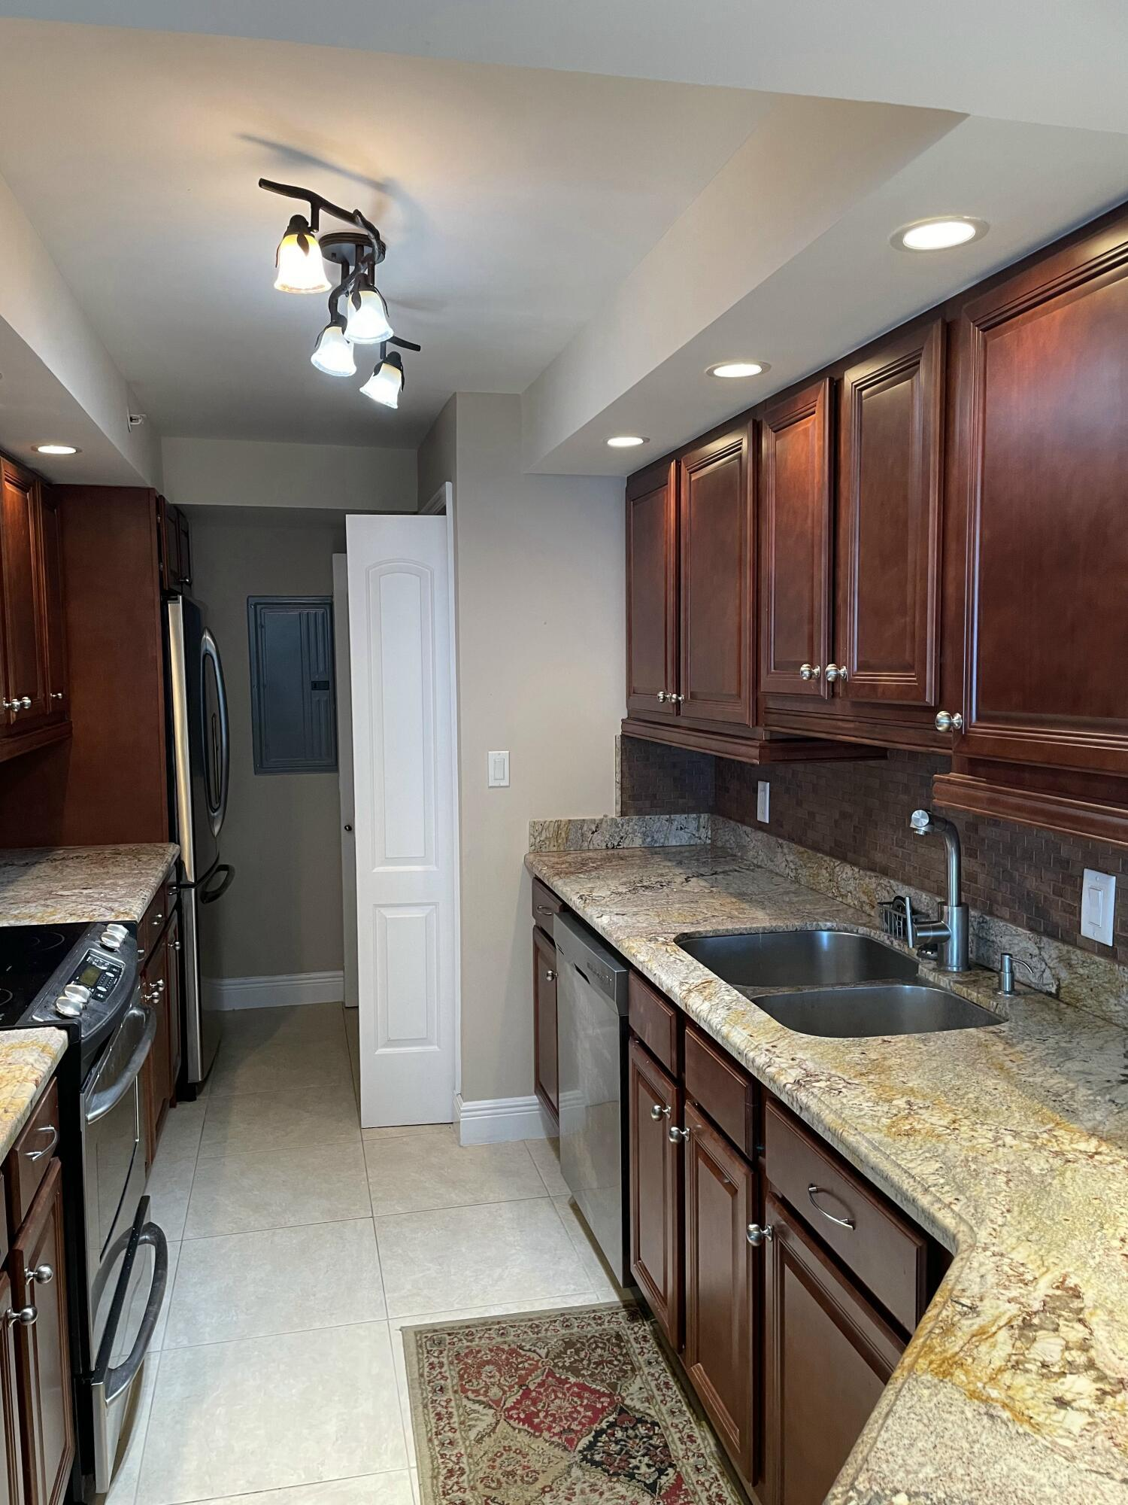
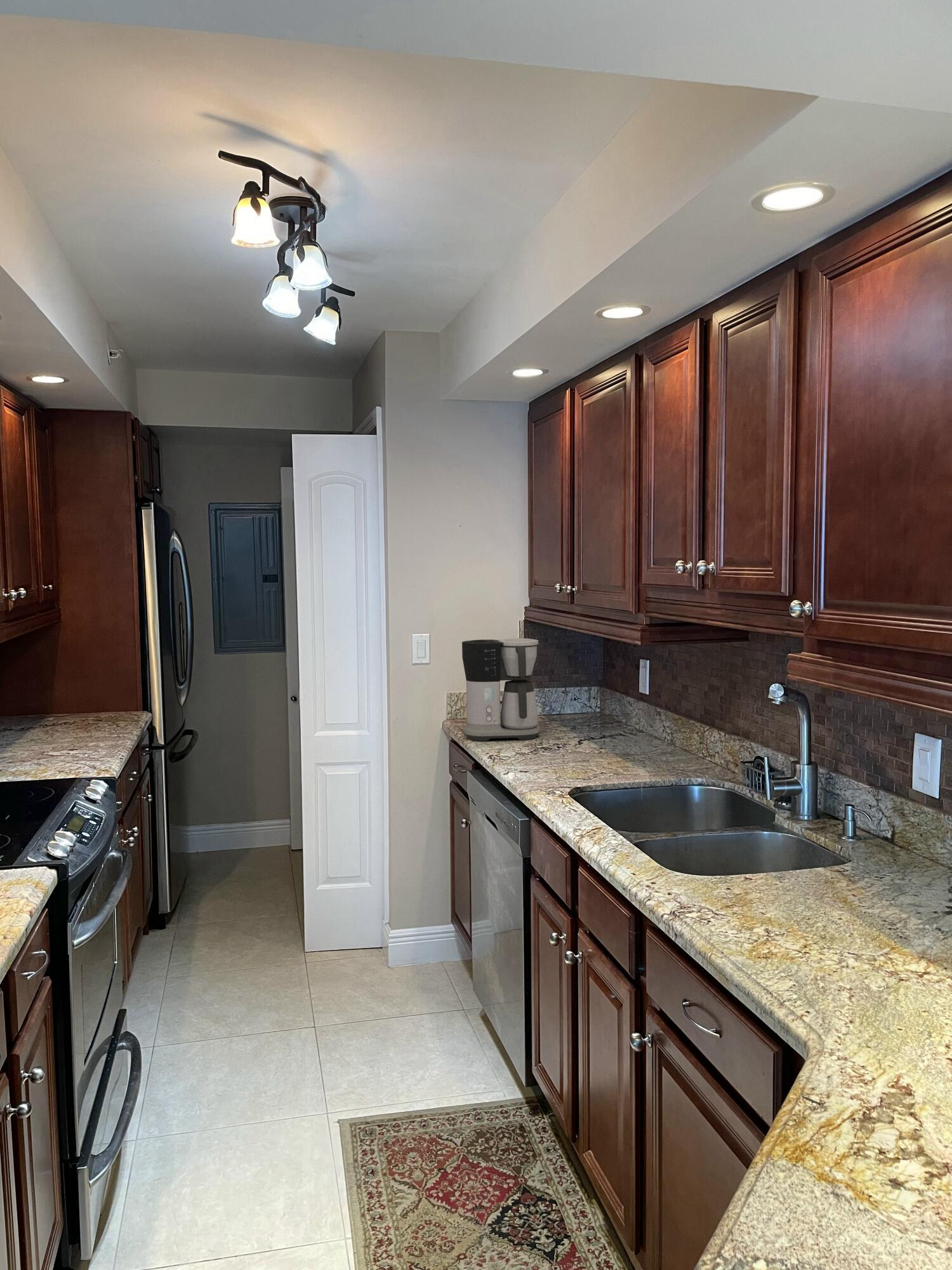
+ coffee maker [461,638,541,742]
